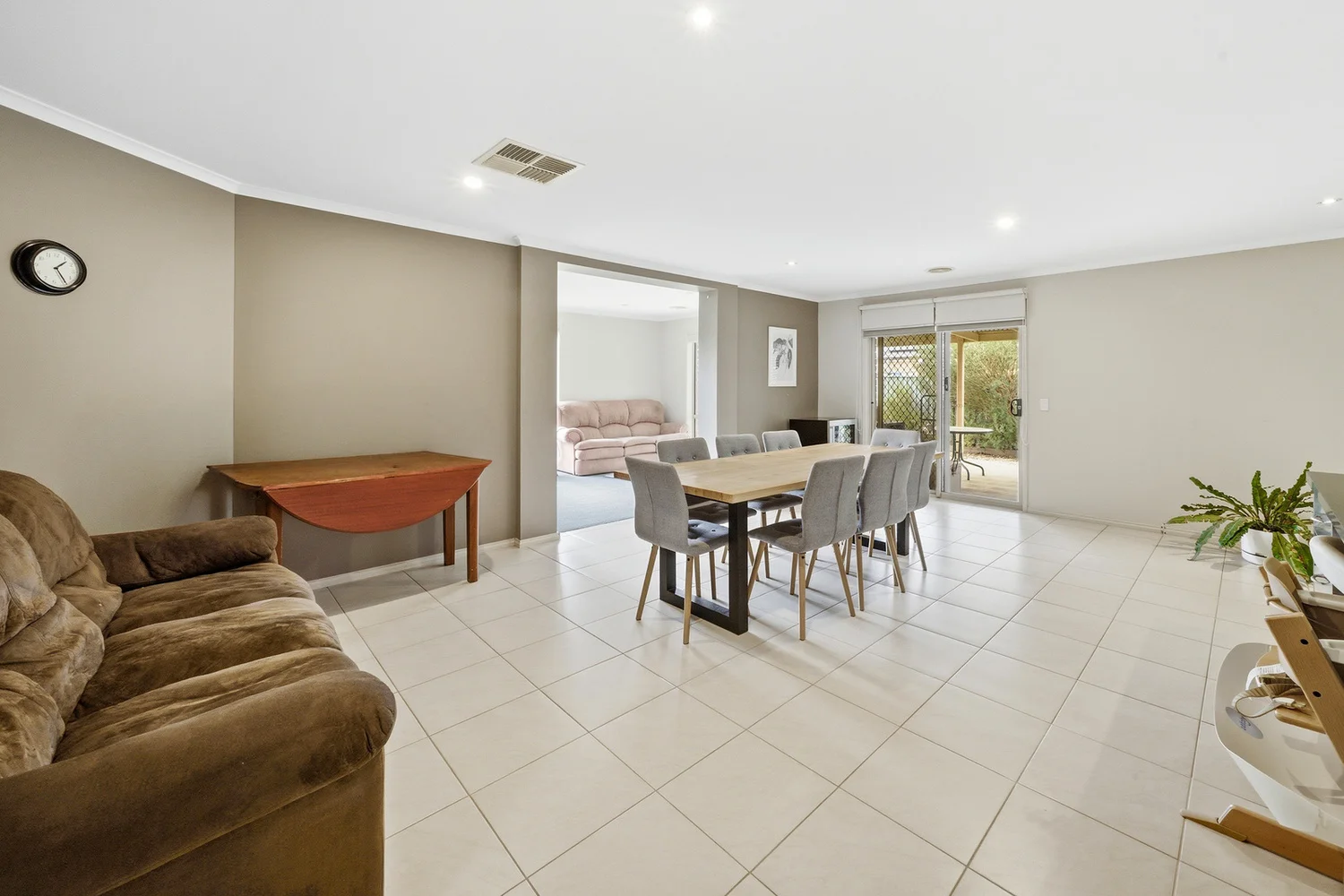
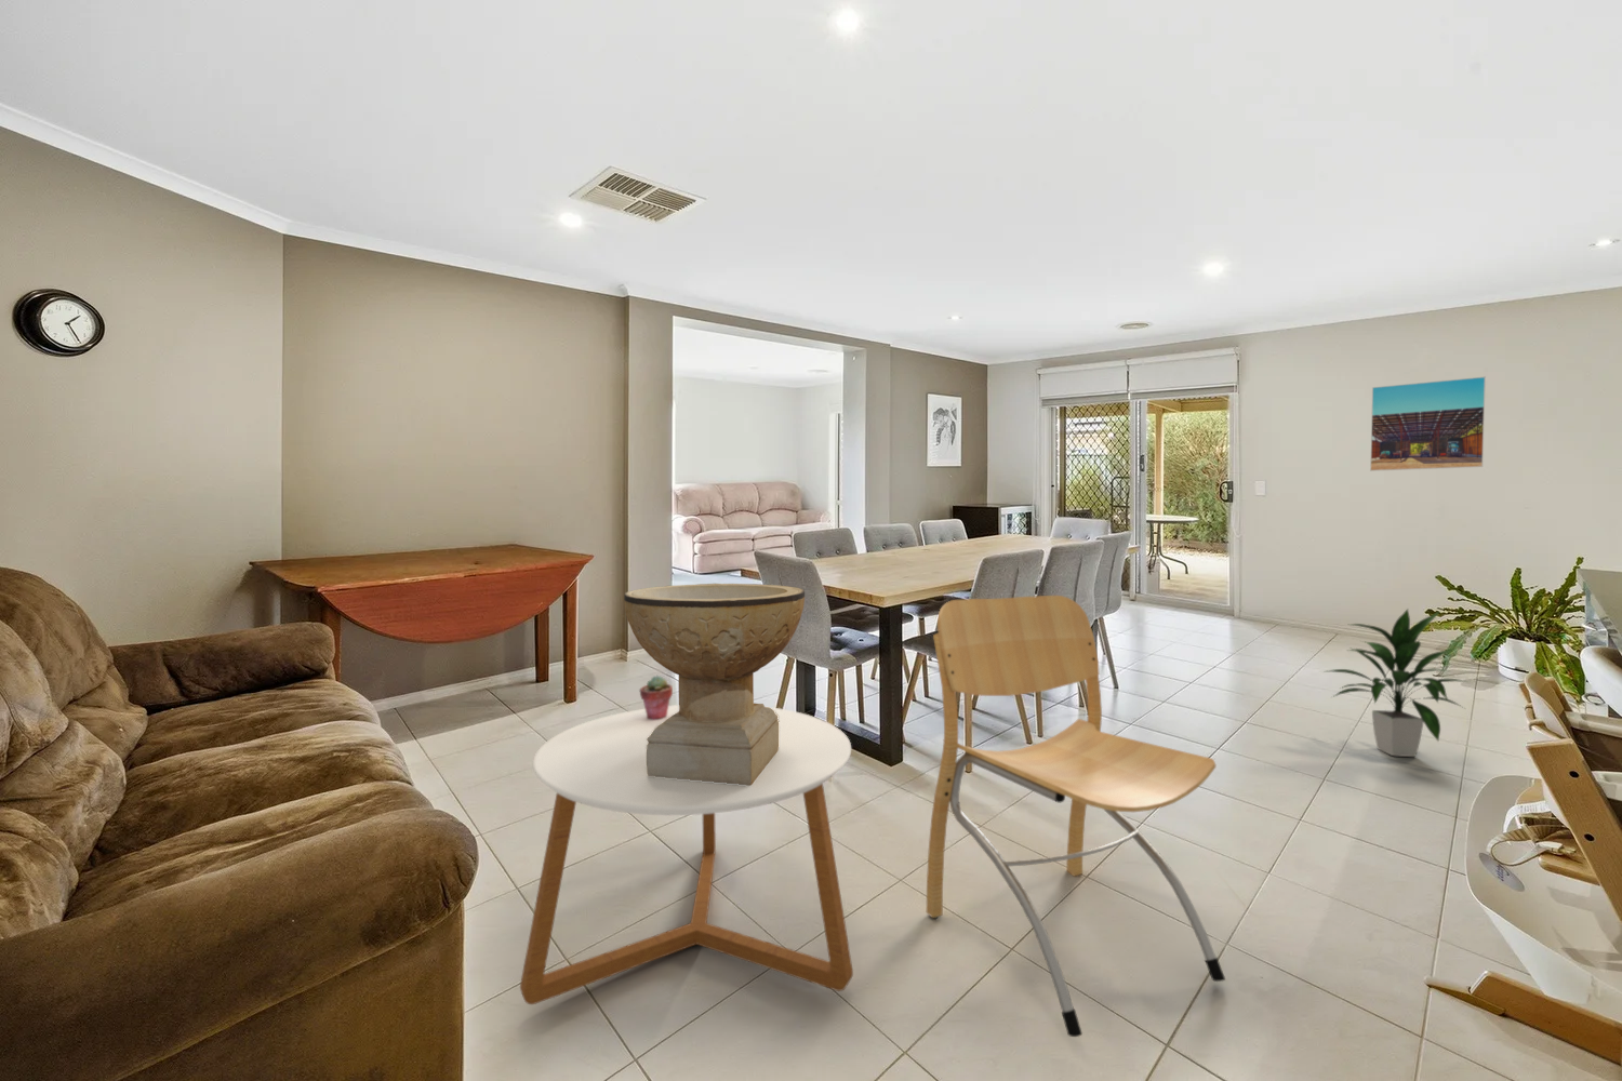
+ potted succulent [638,674,673,720]
+ decorative bowl [623,583,806,785]
+ indoor plant [1318,608,1471,758]
+ chair [926,595,1226,1038]
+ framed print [1369,375,1487,473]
+ coffee table [519,703,854,1005]
